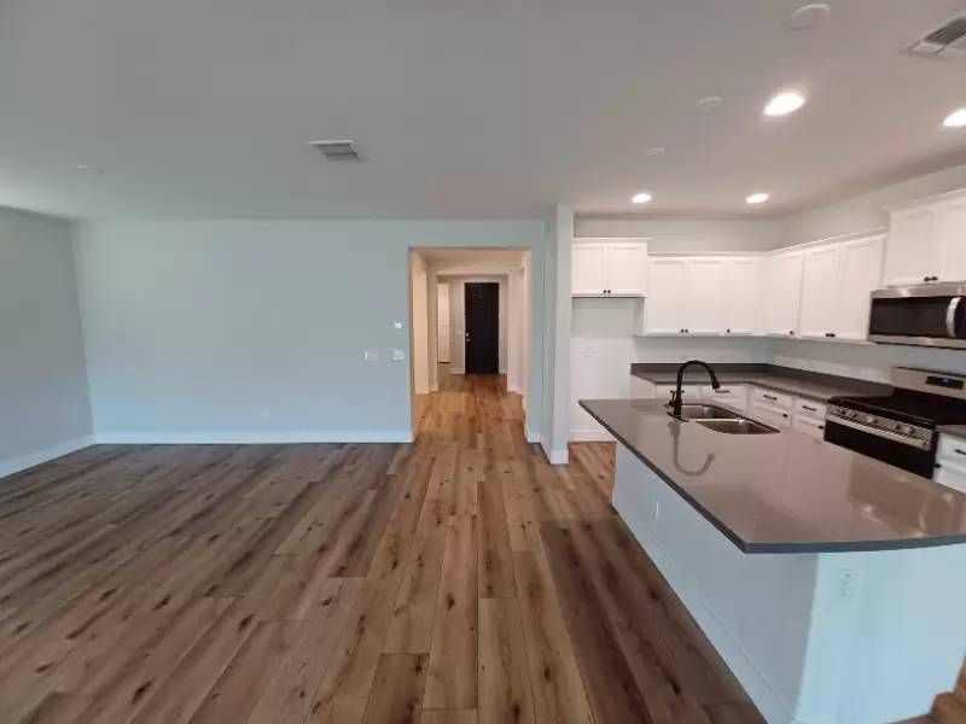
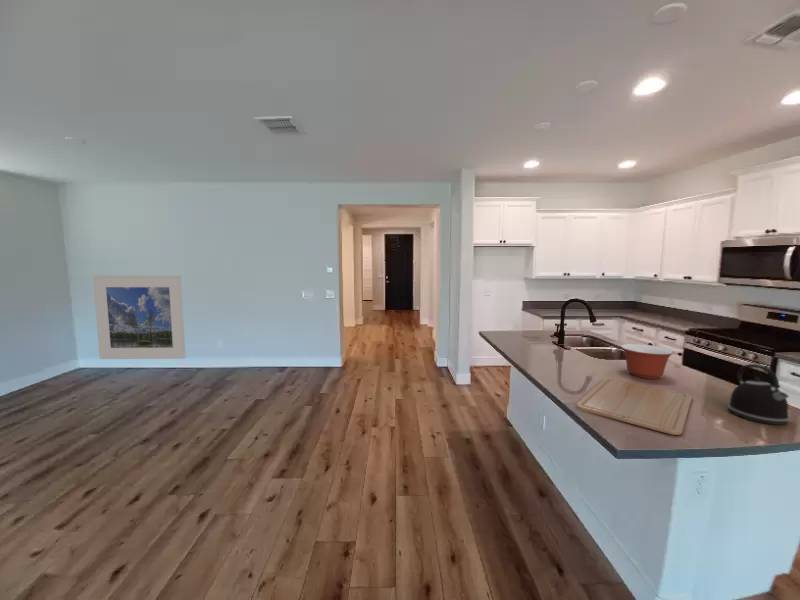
+ kettle [727,363,791,426]
+ chopping board [575,377,693,436]
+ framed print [92,275,187,360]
+ mixing bowl [620,343,675,380]
